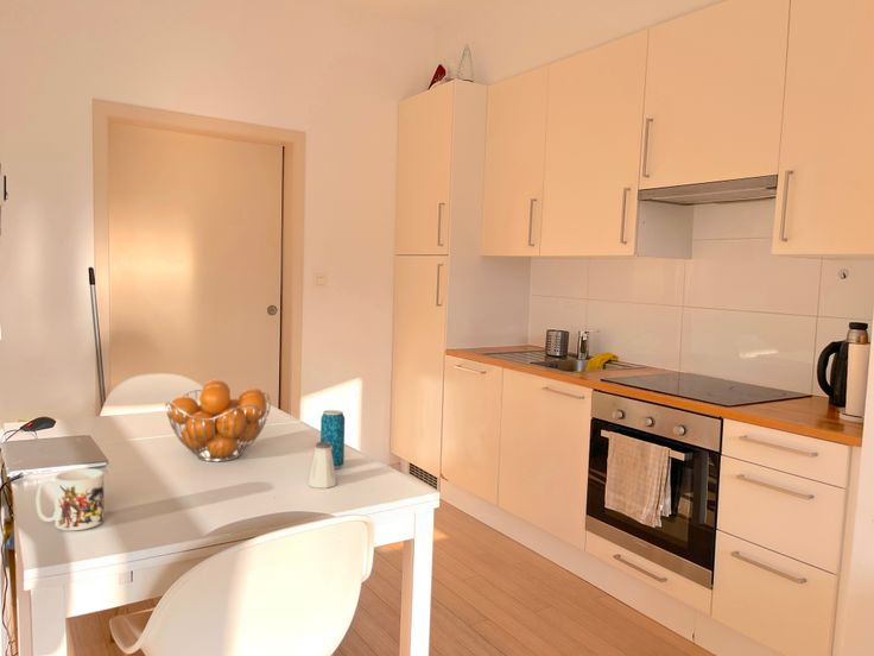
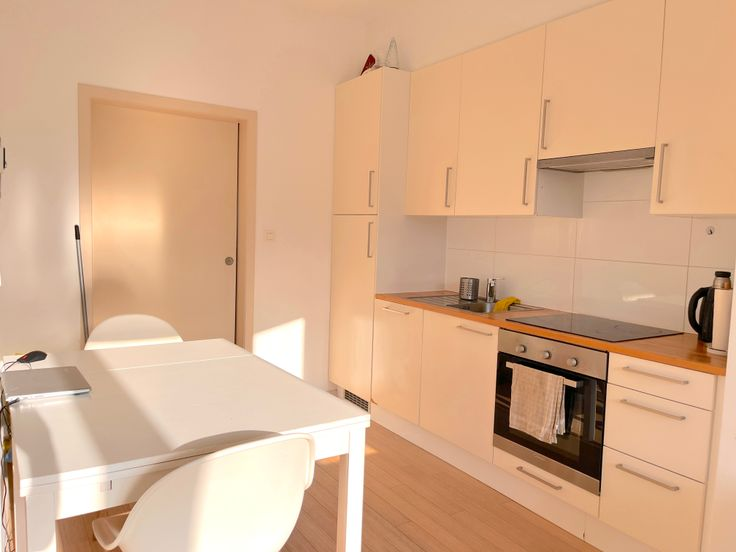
- mug [36,467,104,531]
- beverage can [319,409,346,471]
- saltshaker [306,441,338,490]
- fruit basket [164,378,272,463]
